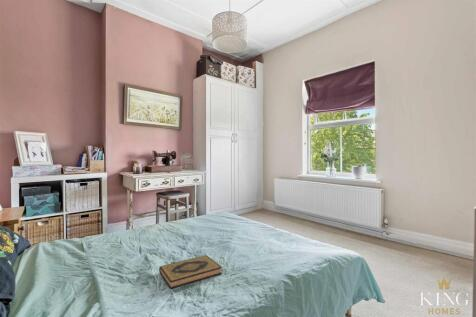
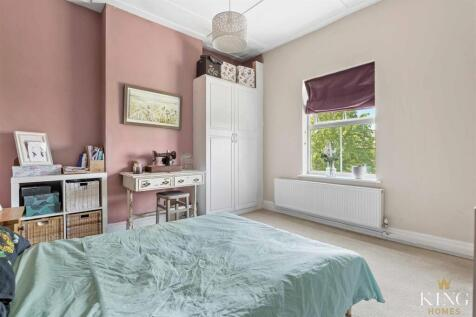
- hardback book [158,254,223,290]
